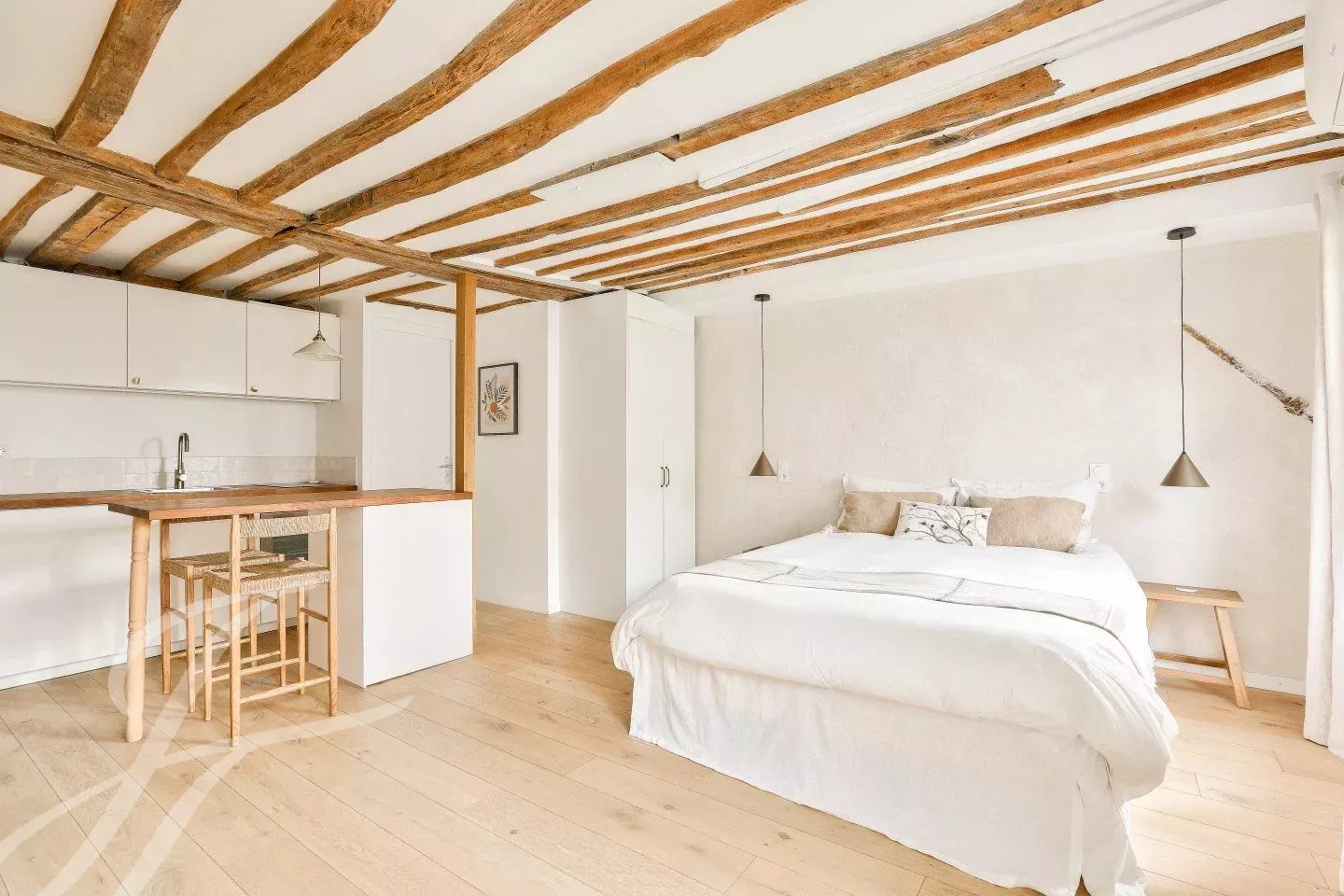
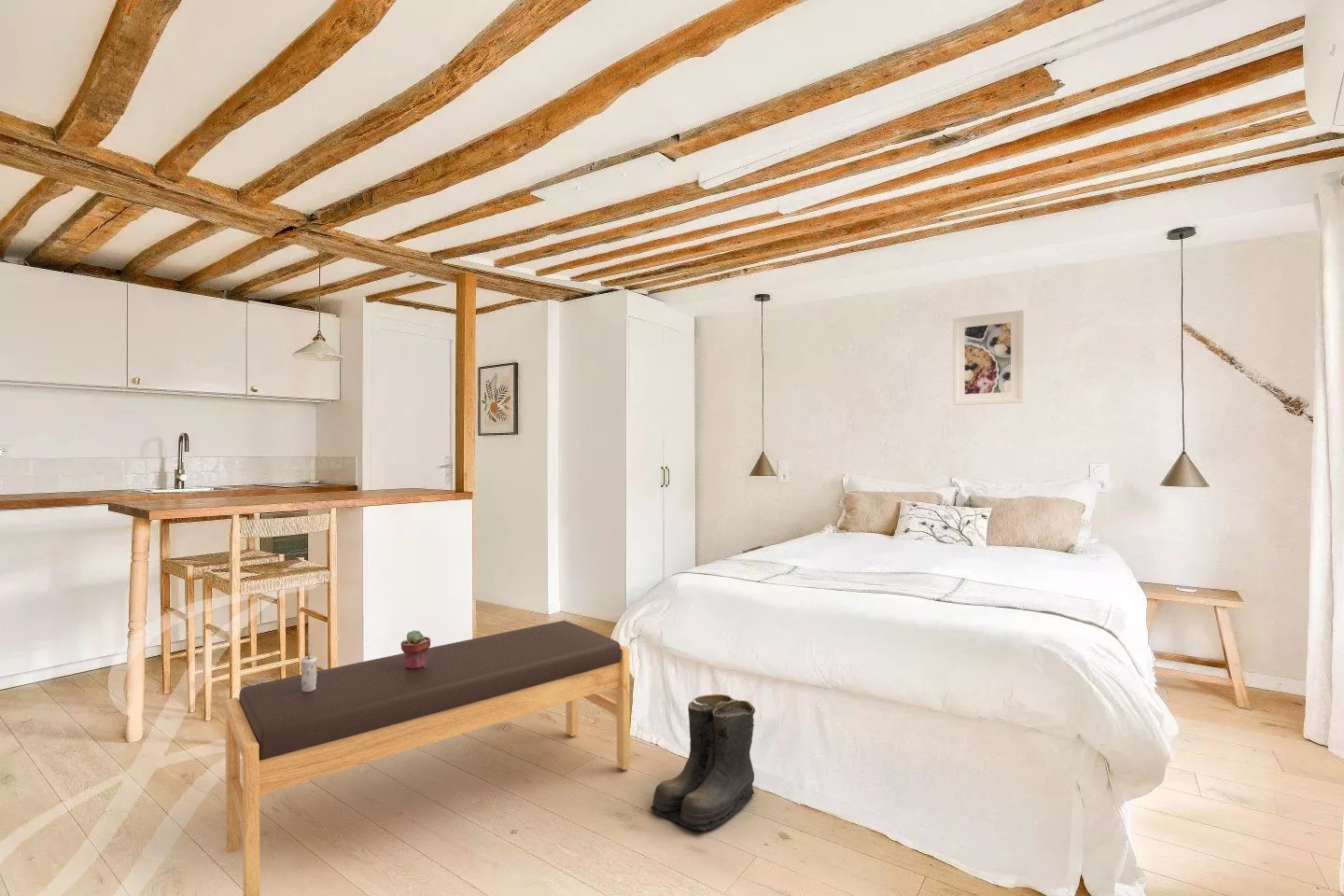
+ candle [300,651,317,693]
+ bench [224,620,631,896]
+ potted succulent [399,629,431,669]
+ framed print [952,310,1025,406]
+ boots [650,693,759,832]
